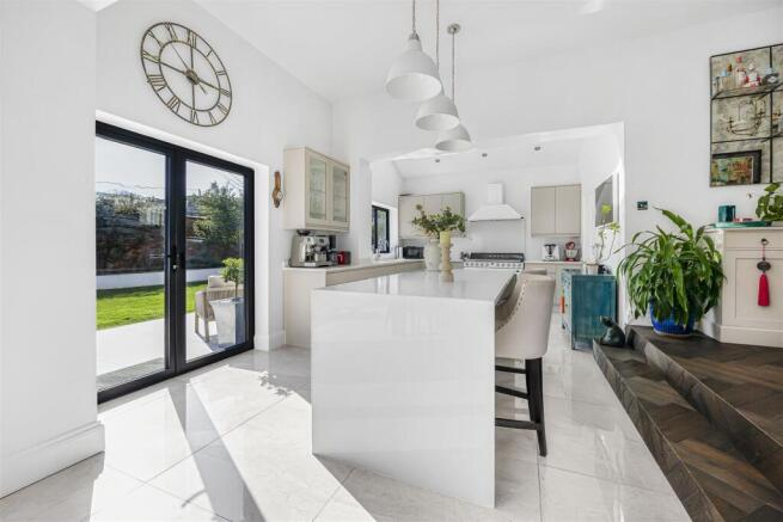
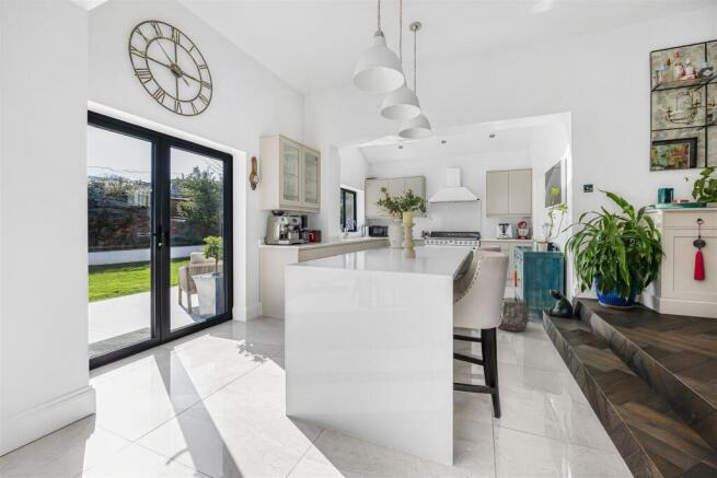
+ woven basket [497,296,531,333]
